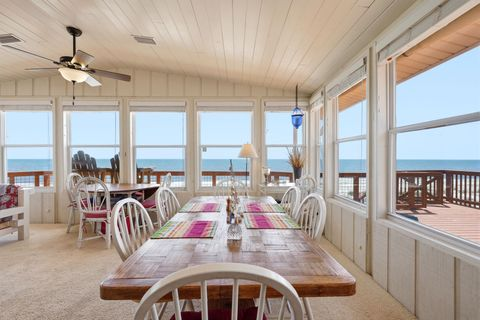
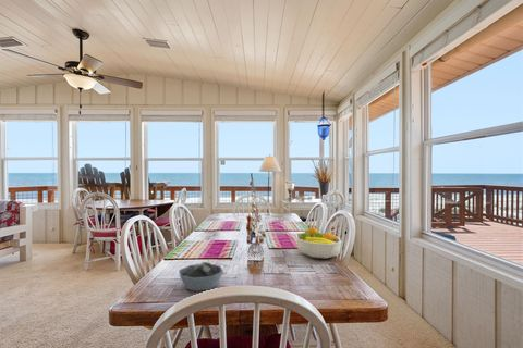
+ bowl [178,261,224,293]
+ fruit bowl [295,226,342,260]
